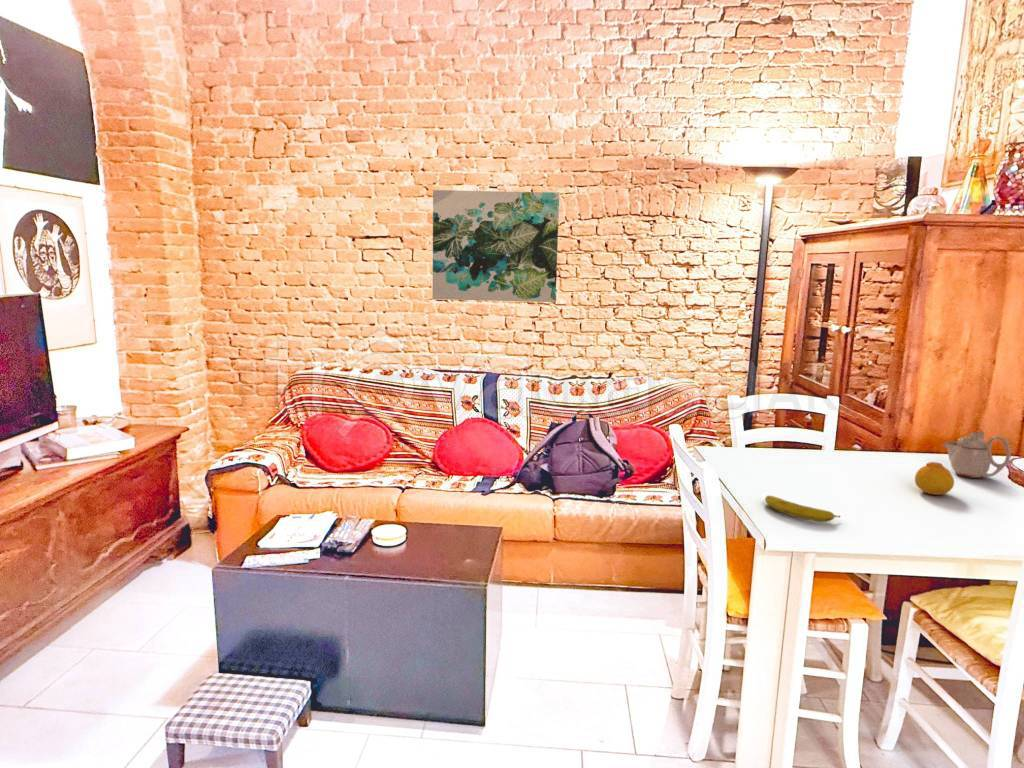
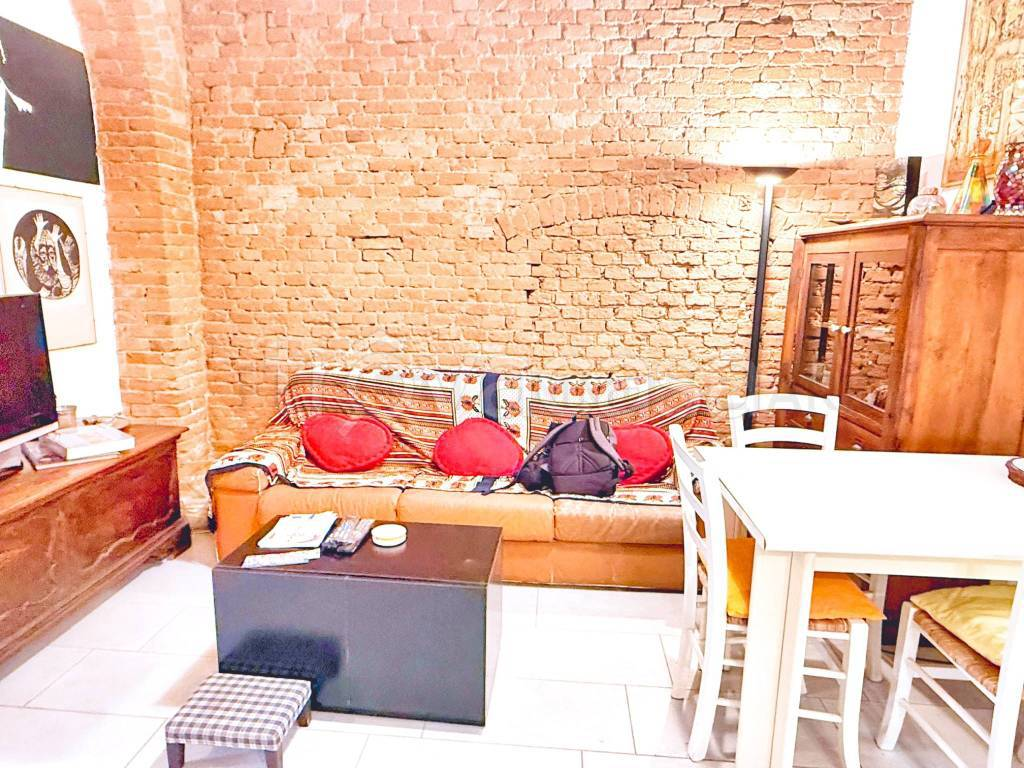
- teapot [941,429,1012,479]
- wall art [431,189,560,303]
- fruit [914,461,955,496]
- fruit [764,494,841,523]
